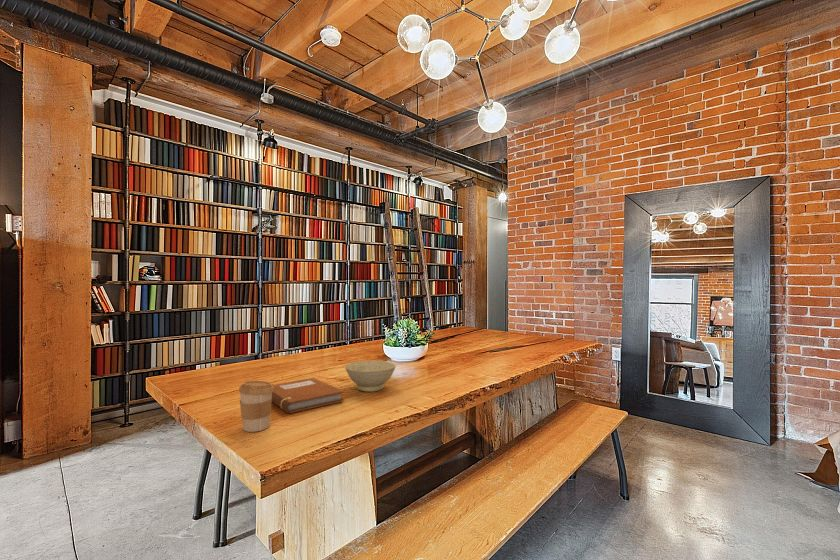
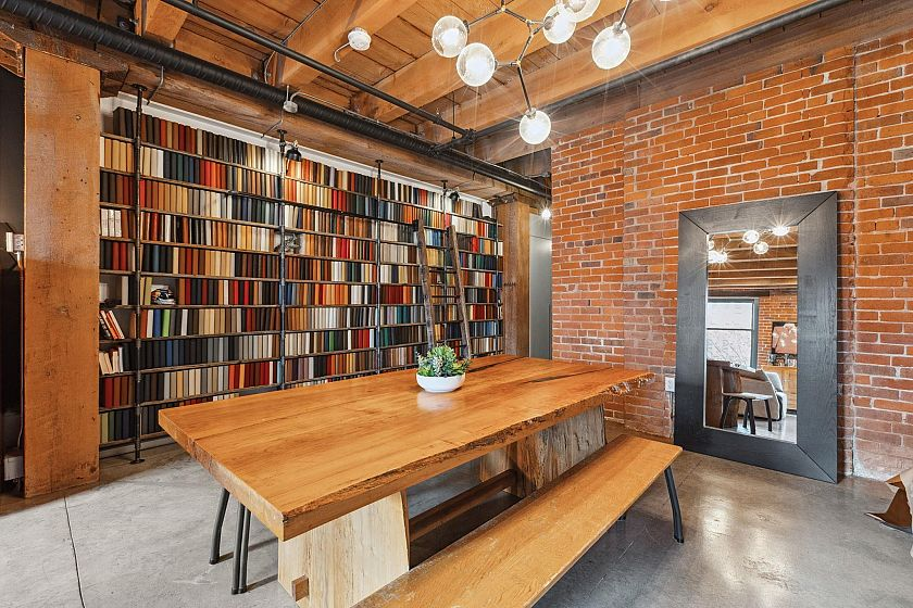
- coffee cup [238,380,274,433]
- bowl [344,360,397,393]
- notebook [272,377,345,414]
